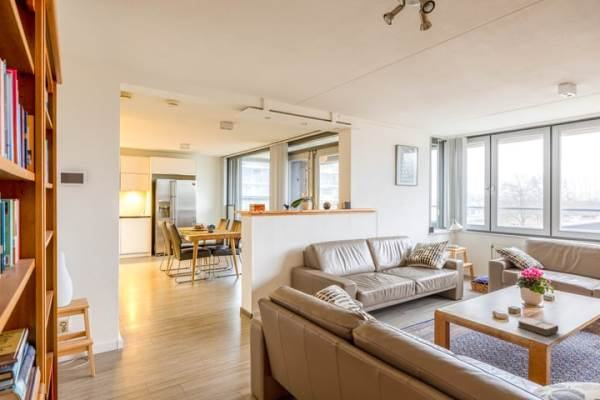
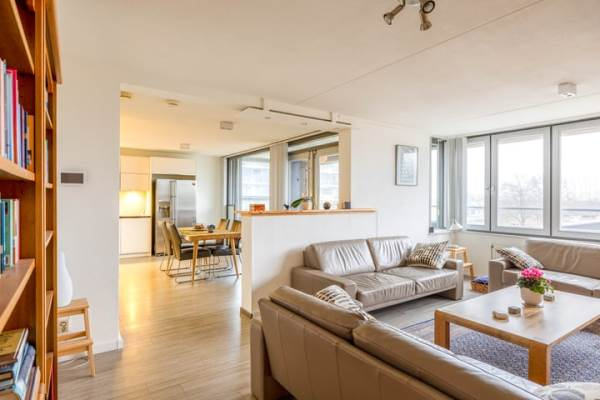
- book [517,317,559,337]
